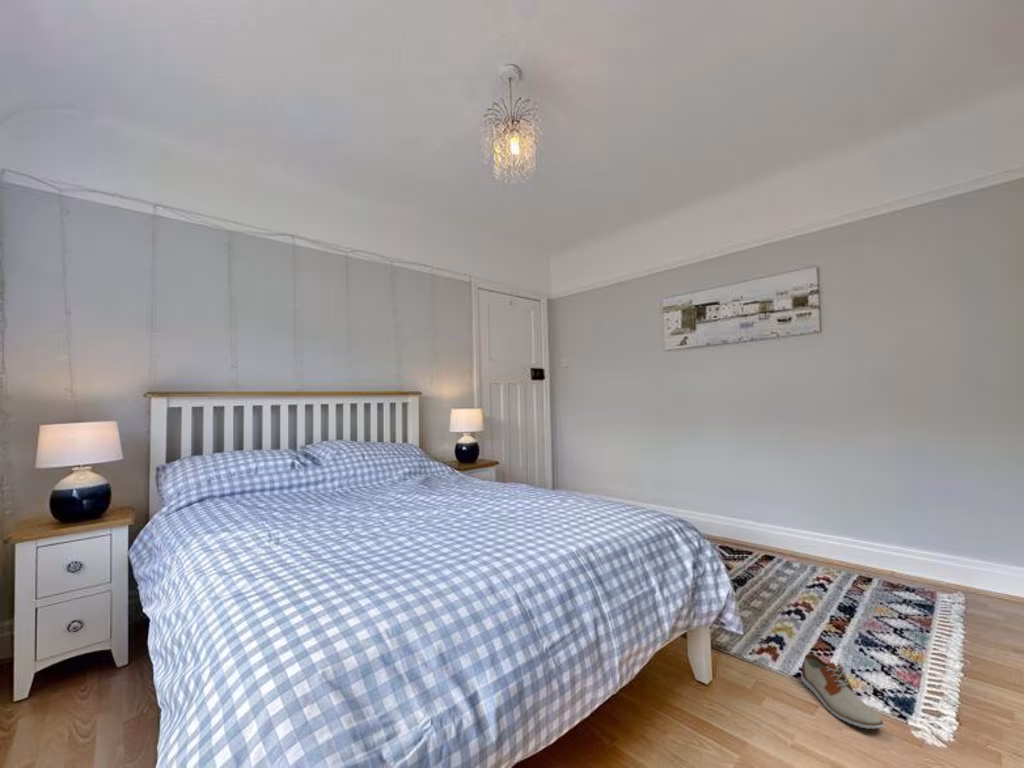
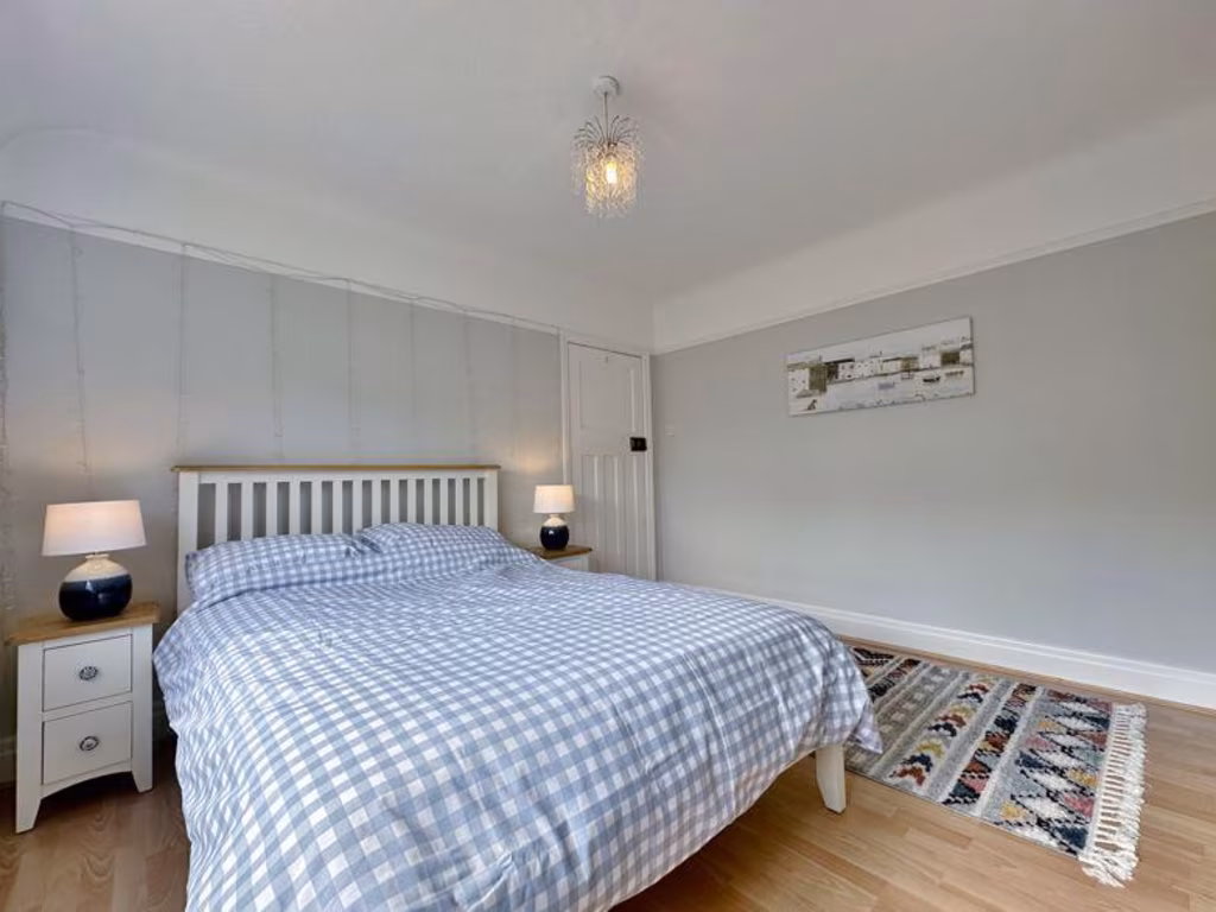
- shoe [800,653,886,730]
